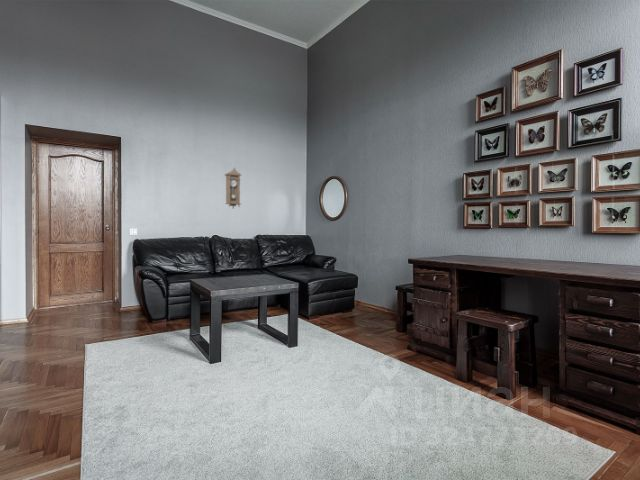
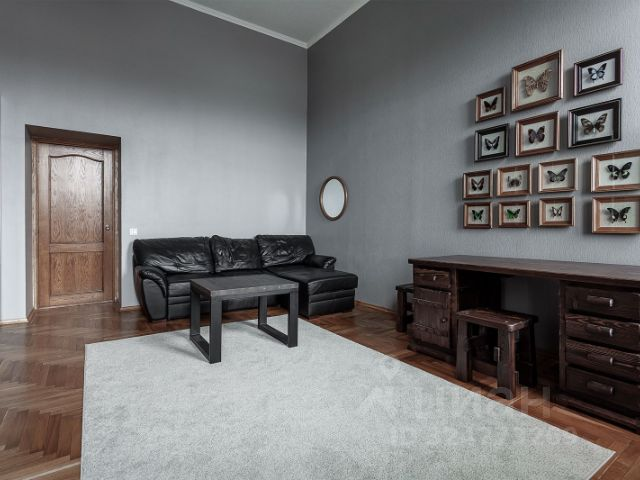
- pendulum clock [224,167,242,210]
